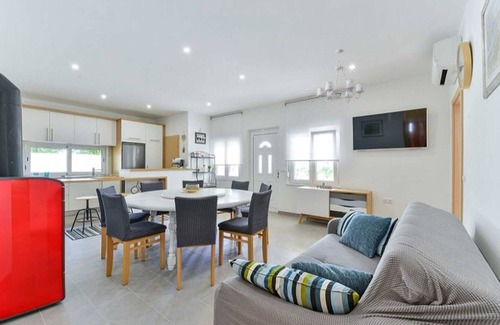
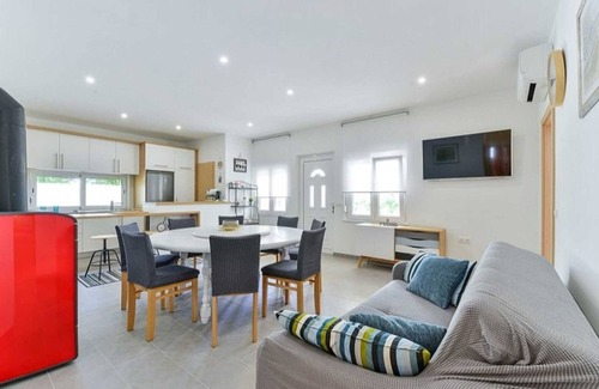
- chandelier [316,48,365,105]
